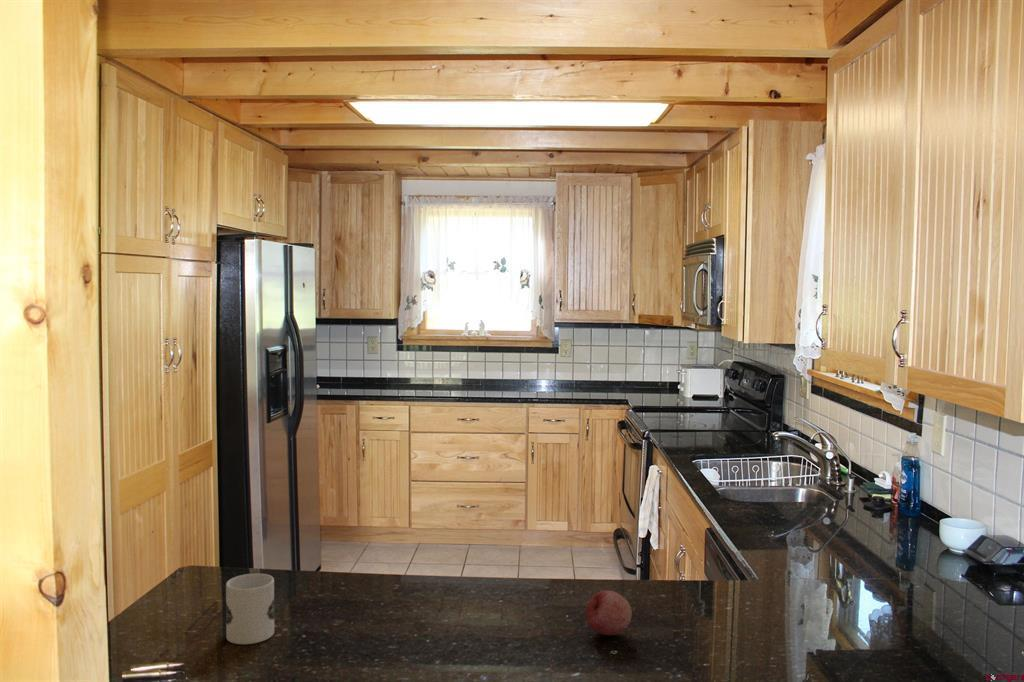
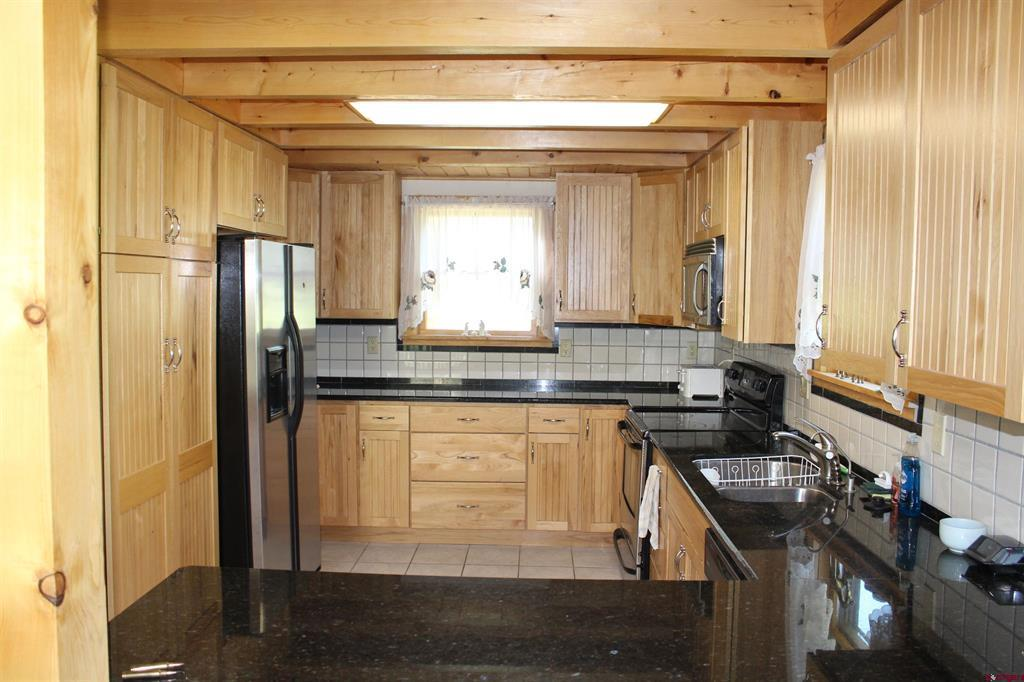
- fruit [585,589,633,636]
- mug [225,573,275,645]
